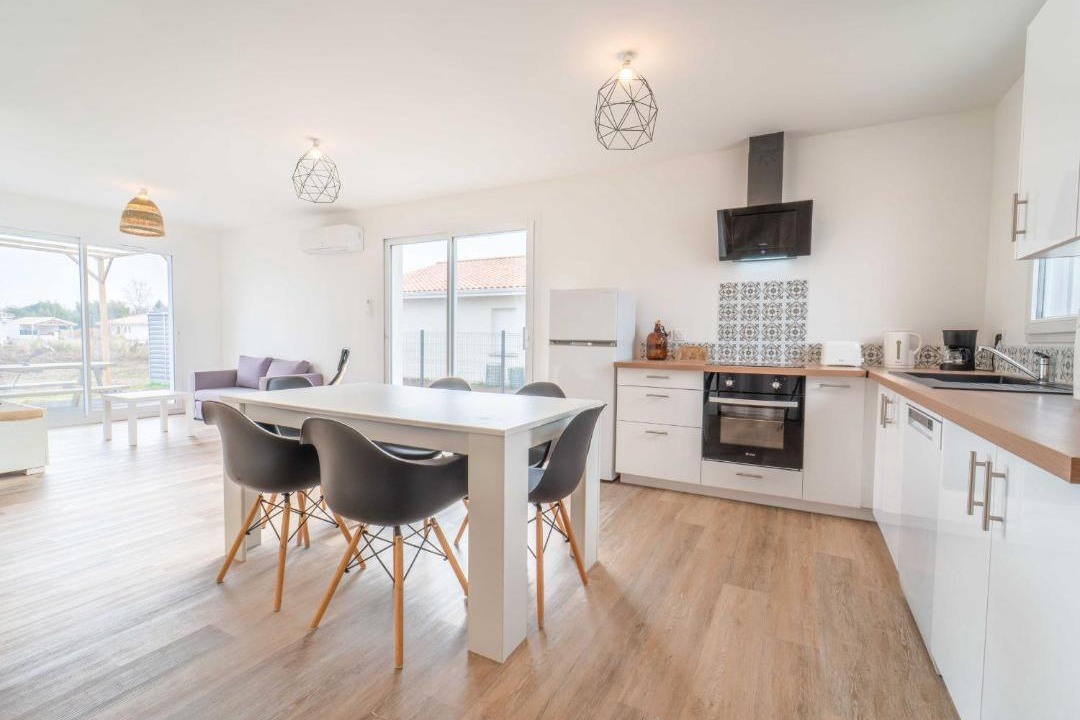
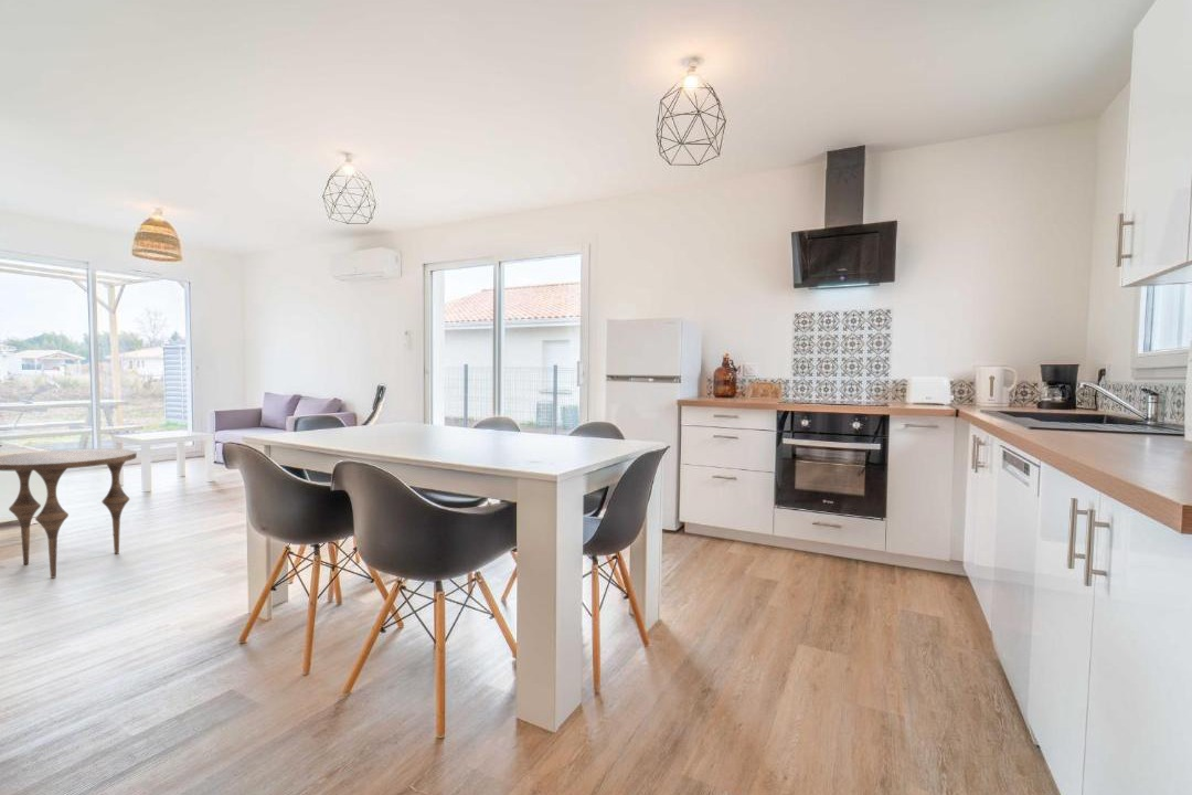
+ side table [0,448,138,580]
